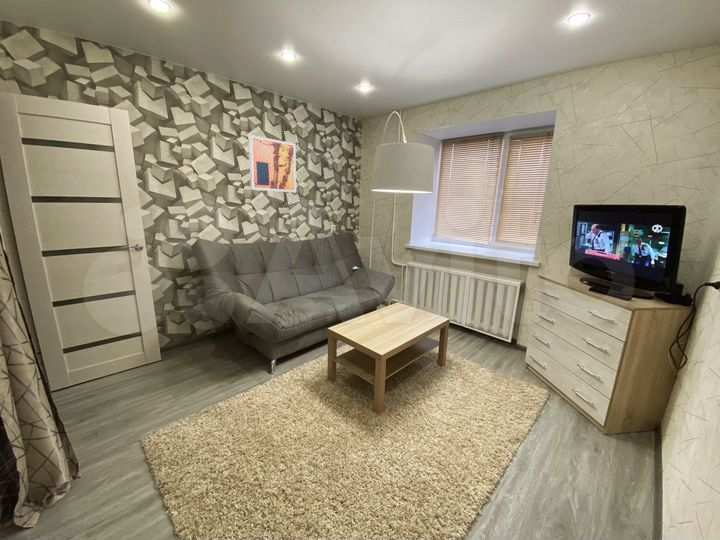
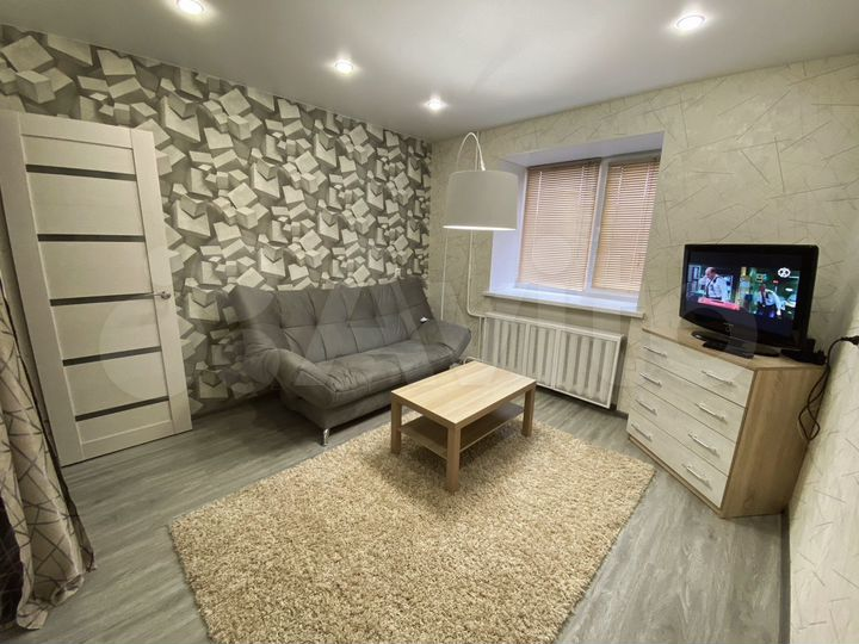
- wall art [247,134,297,193]
